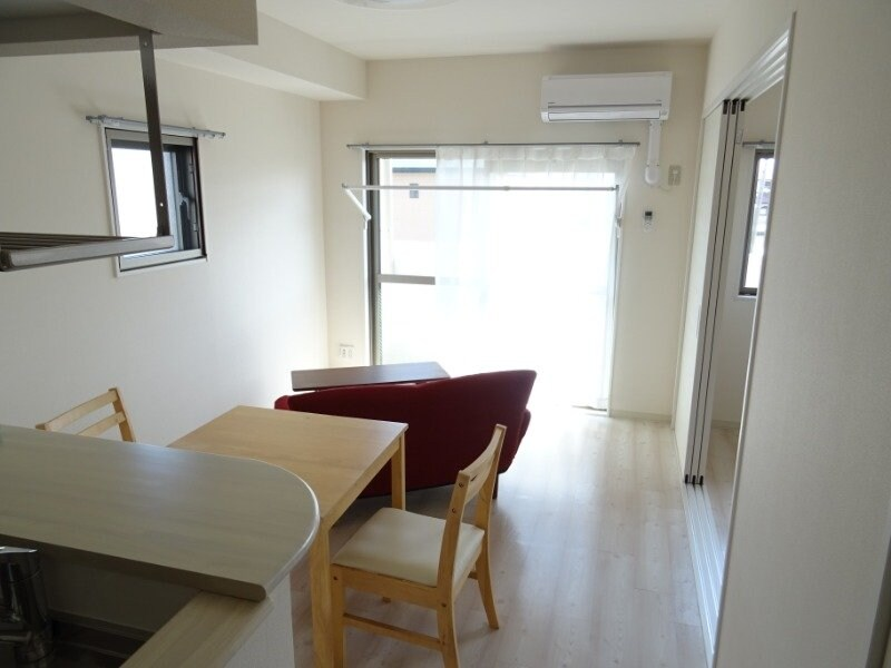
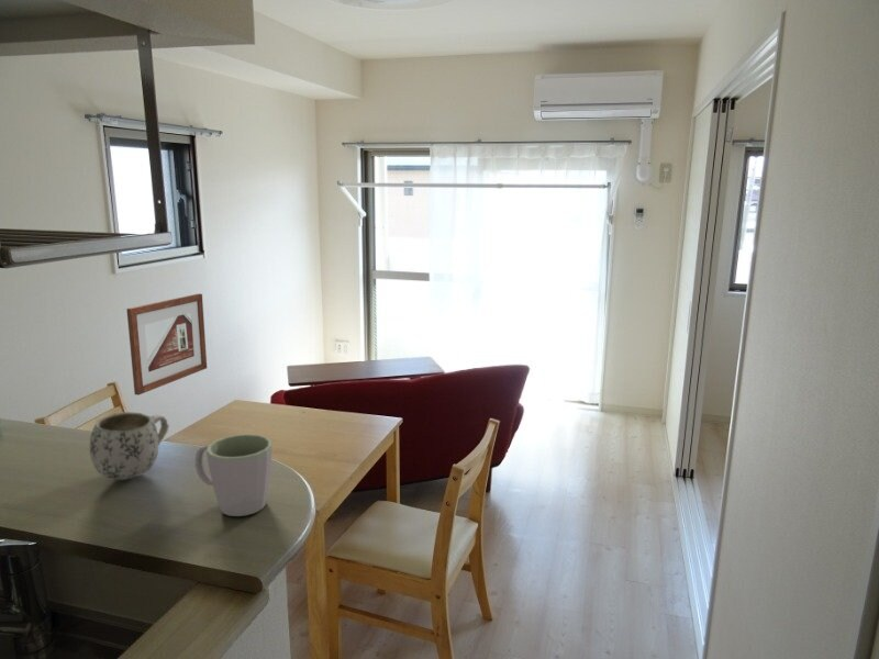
+ picture frame [125,293,208,396]
+ mug [89,411,170,481]
+ mug [194,433,274,517]
